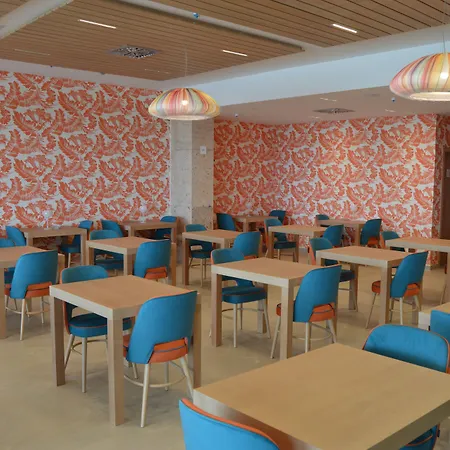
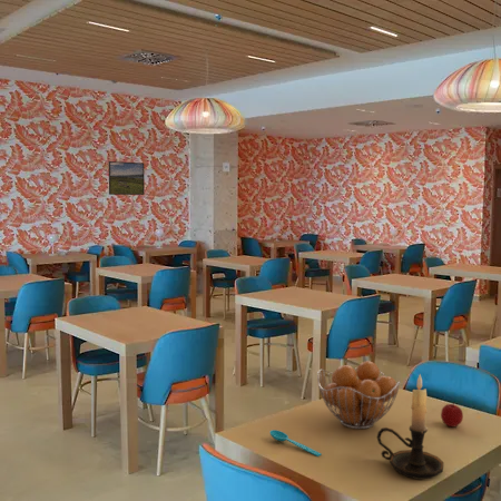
+ candle holder [375,374,444,480]
+ fruit basket [316,360,401,430]
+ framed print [108,160,146,196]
+ apple [440,401,464,428]
+ spoon [269,429,323,458]
